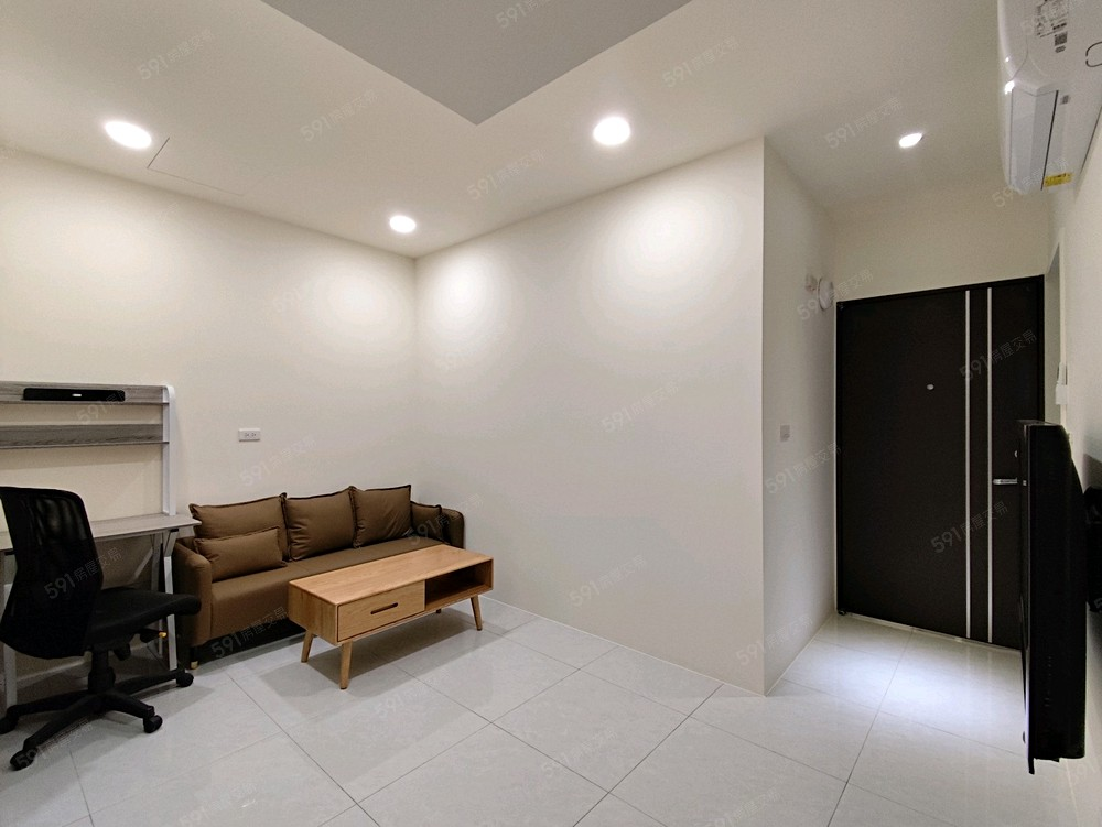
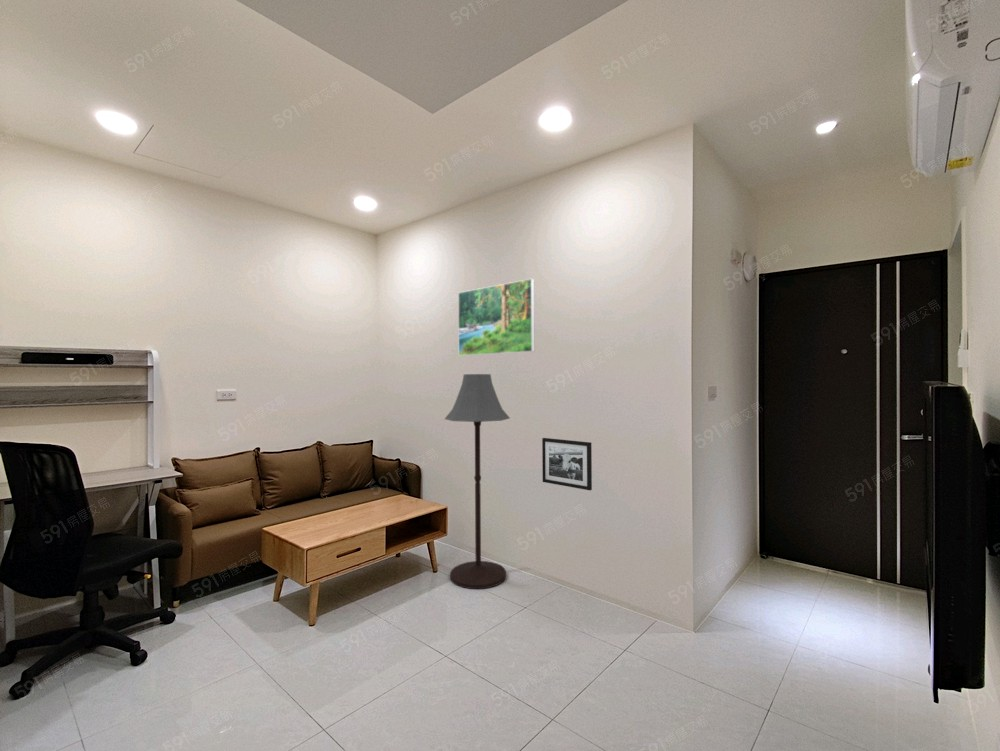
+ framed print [457,278,535,357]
+ picture frame [541,437,593,491]
+ floor lamp [444,373,511,590]
